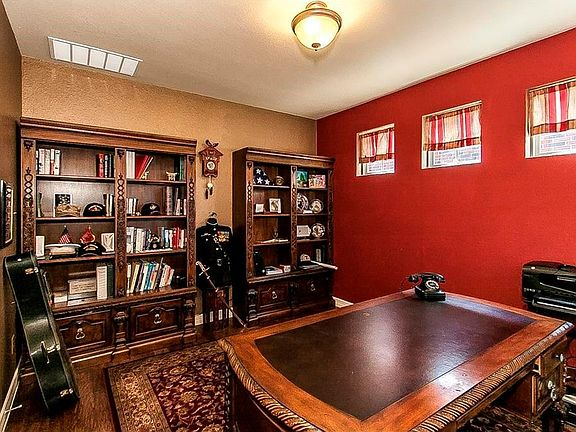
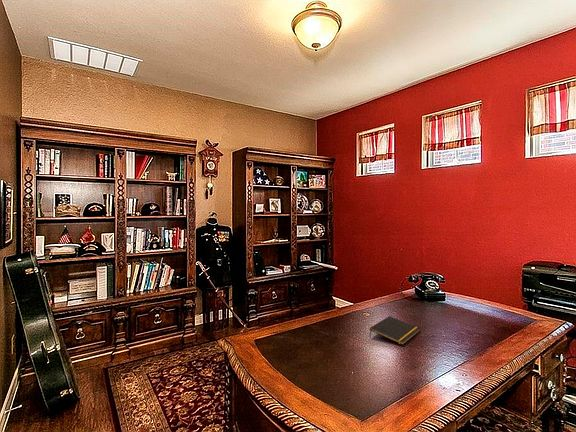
+ notepad [369,315,421,346]
